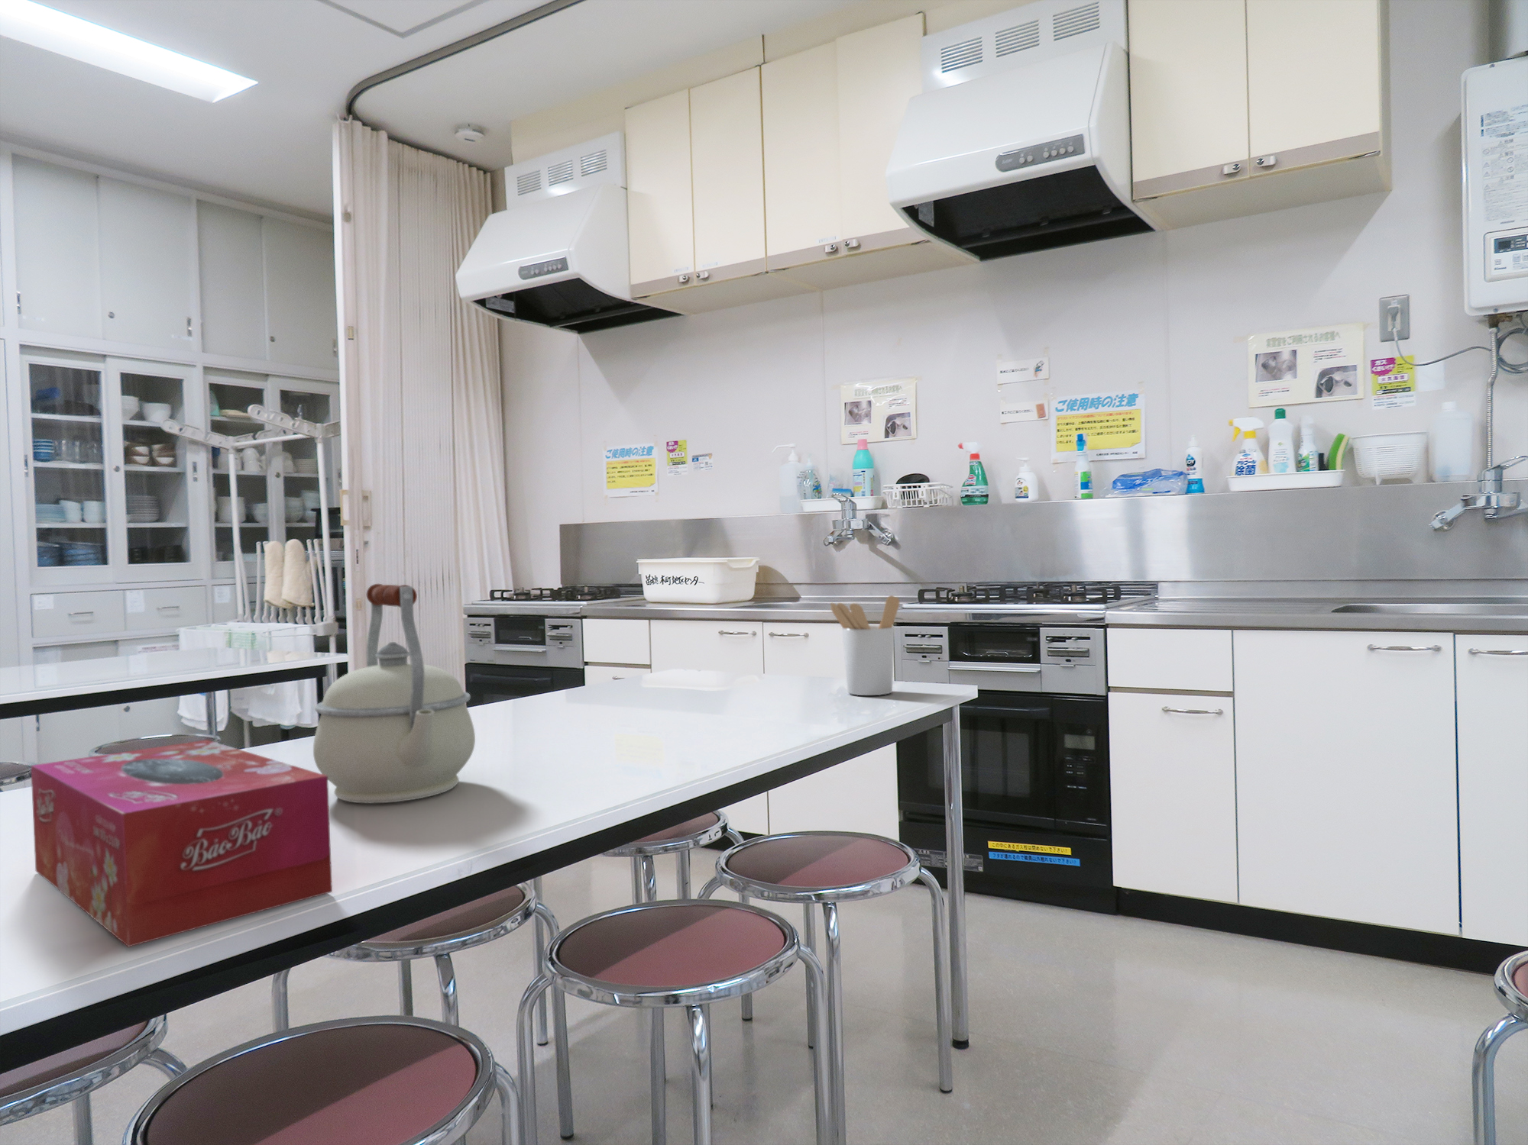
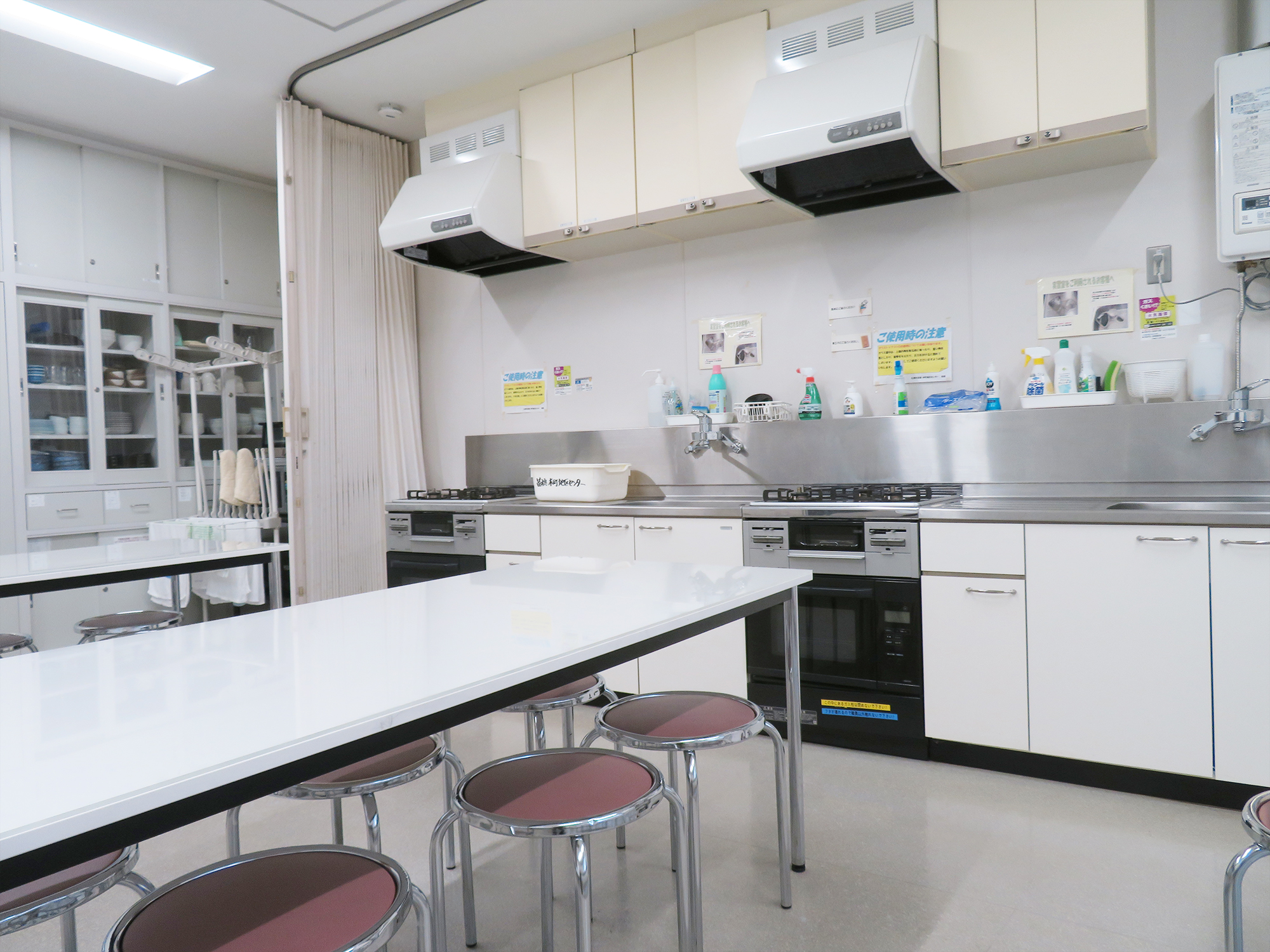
- kettle [313,583,476,803]
- utensil holder [830,594,901,696]
- tissue box [30,738,333,948]
